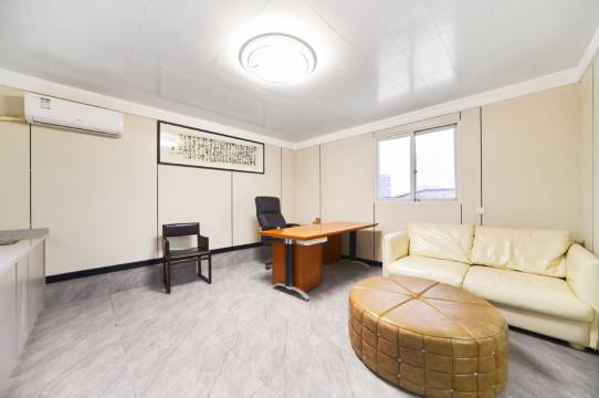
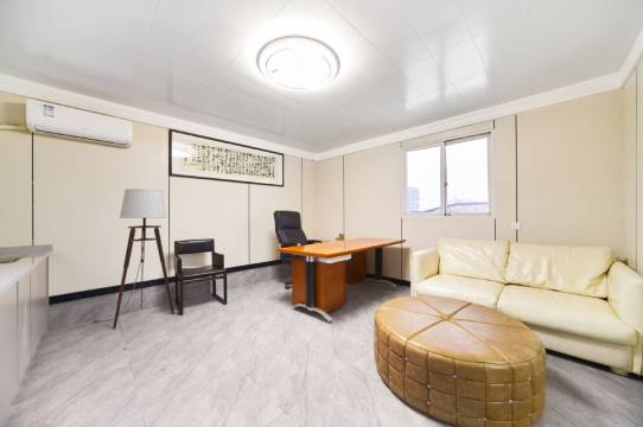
+ floor lamp [90,187,176,330]
